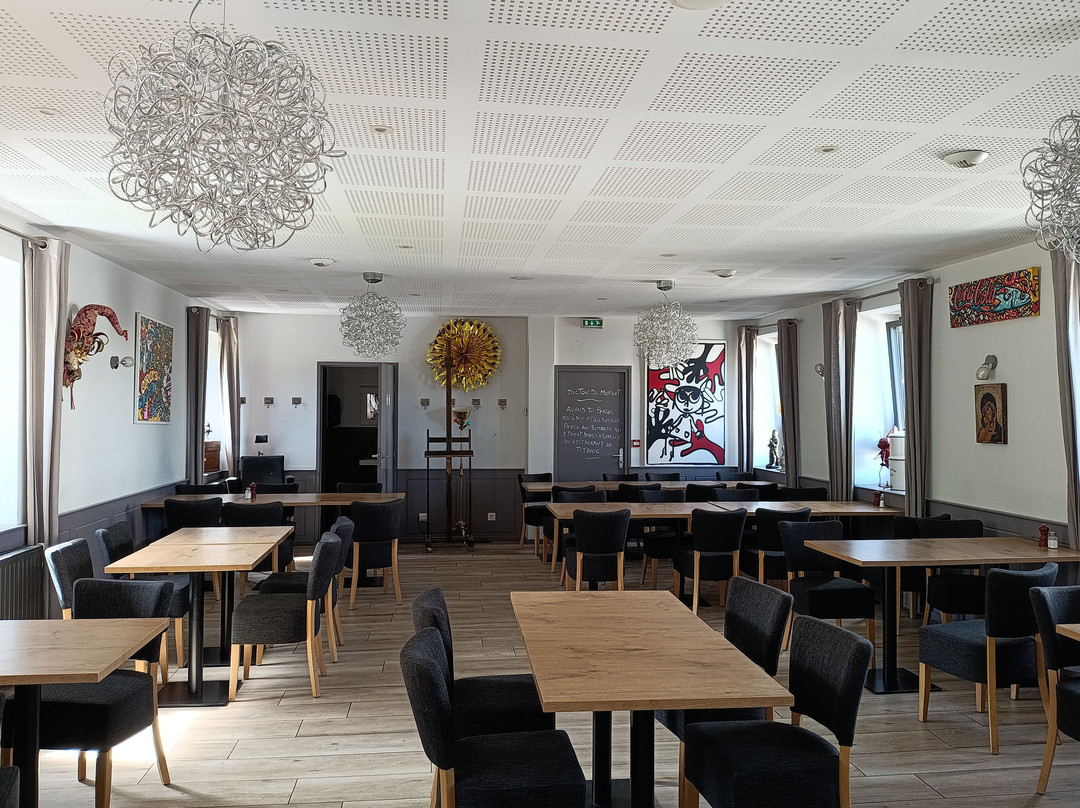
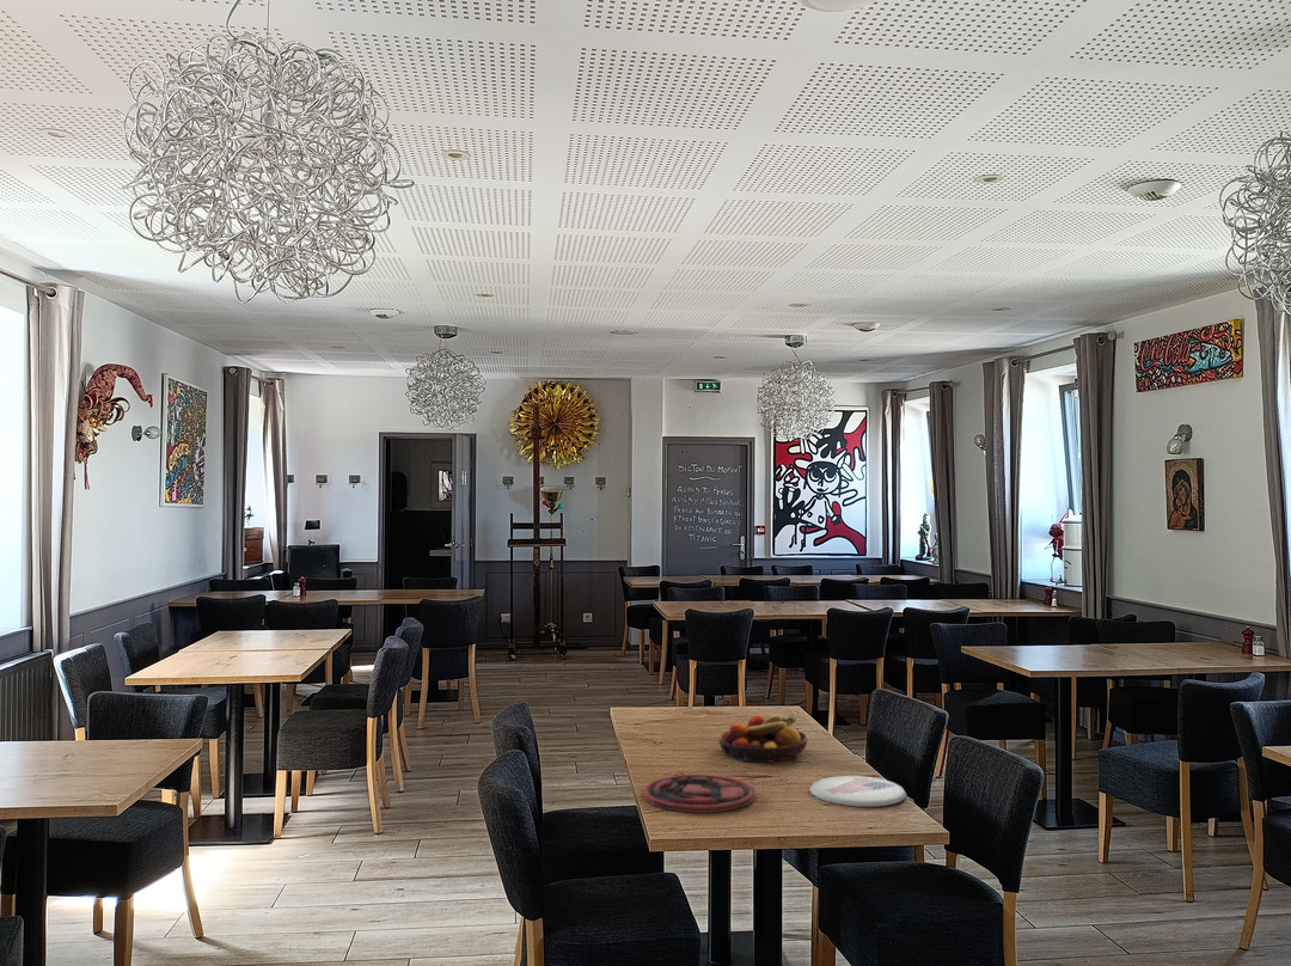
+ fruit bowl [717,710,808,764]
+ plate [808,775,907,808]
+ plate [642,774,755,814]
